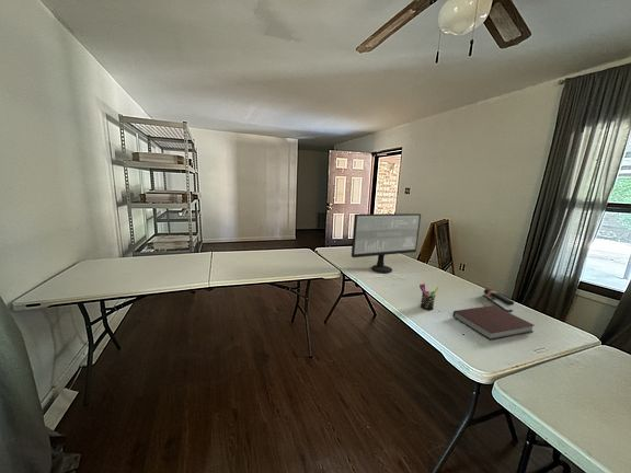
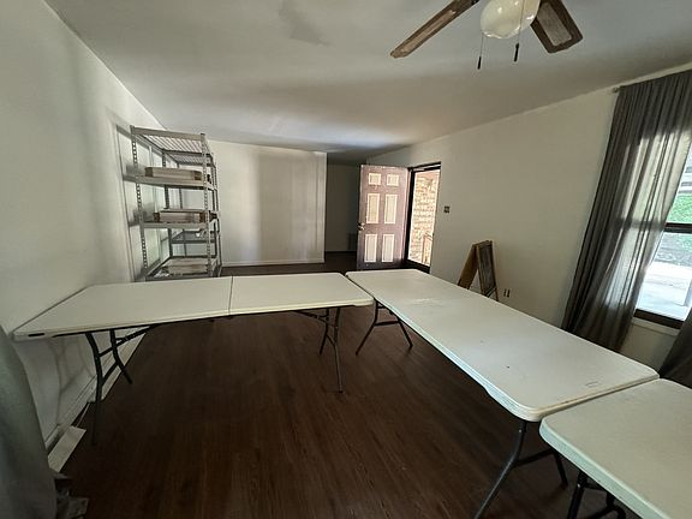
- computer monitor [351,212,422,275]
- stapler [482,288,515,312]
- pen holder [418,282,439,311]
- notebook [452,304,536,341]
